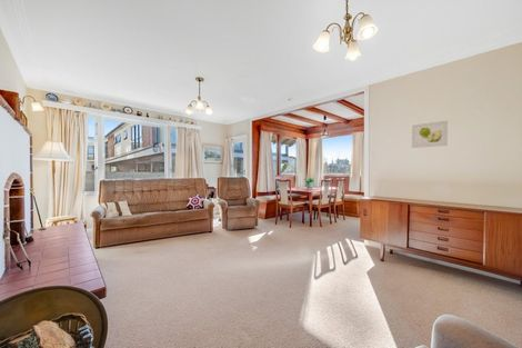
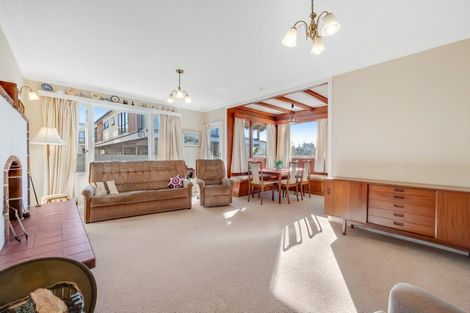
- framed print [411,119,449,149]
